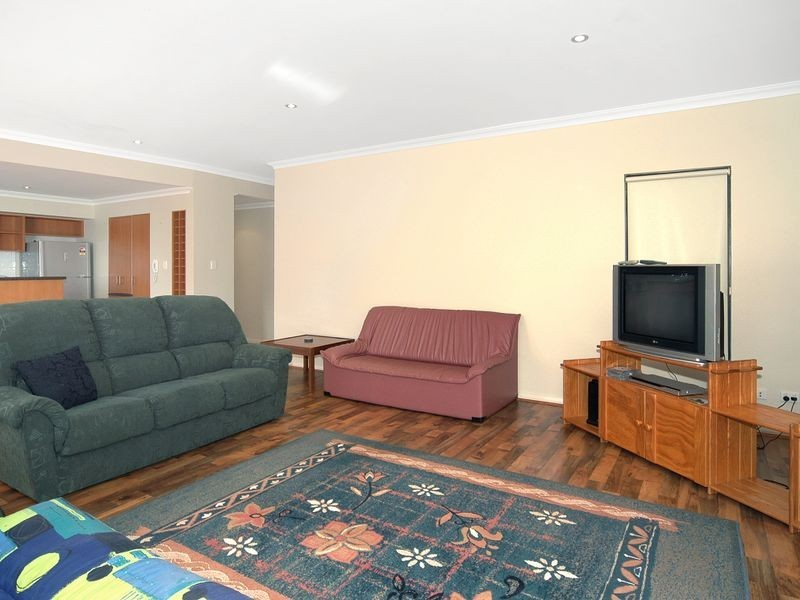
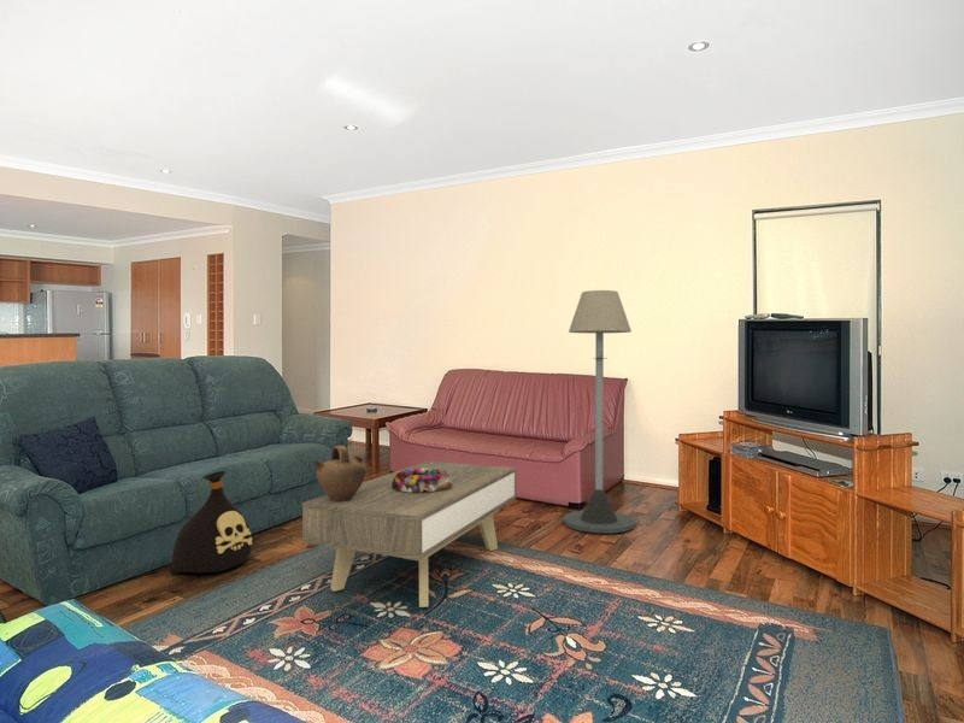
+ jug [312,445,368,502]
+ floor lamp [563,289,636,534]
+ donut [392,468,452,493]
+ coffee table [301,460,517,609]
+ bag [169,470,253,575]
